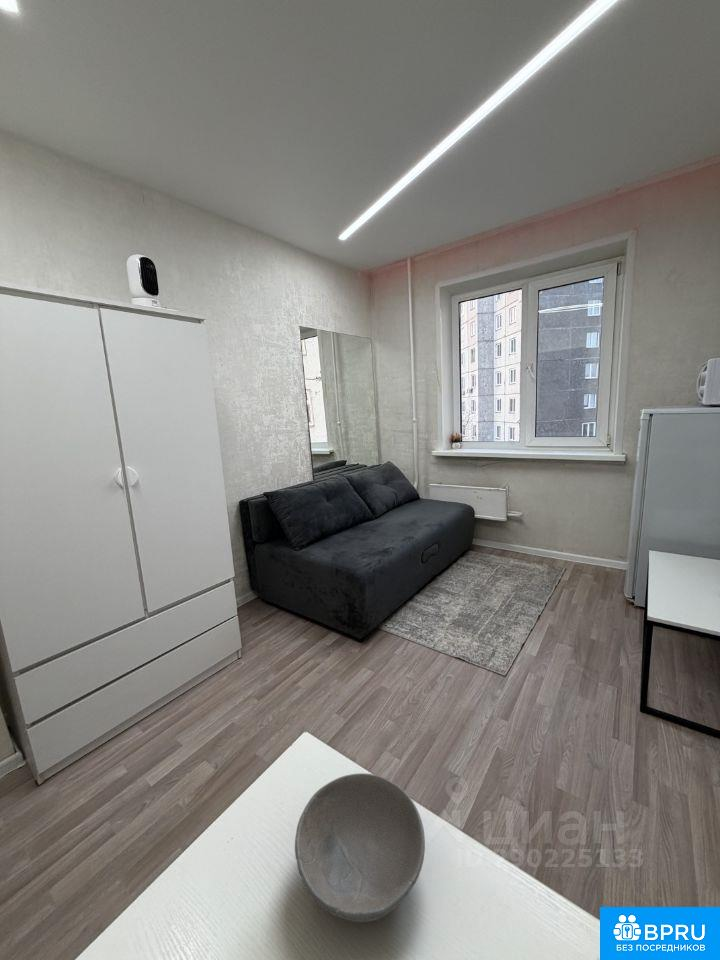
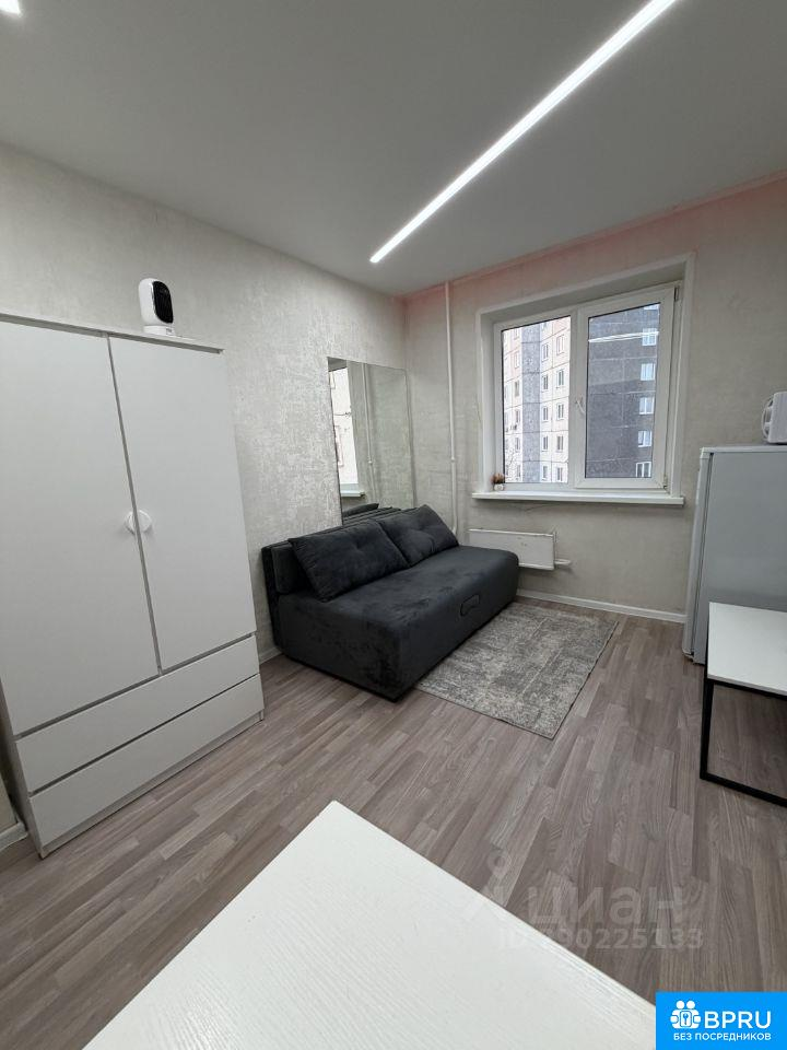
- soup bowl [294,772,426,923]
